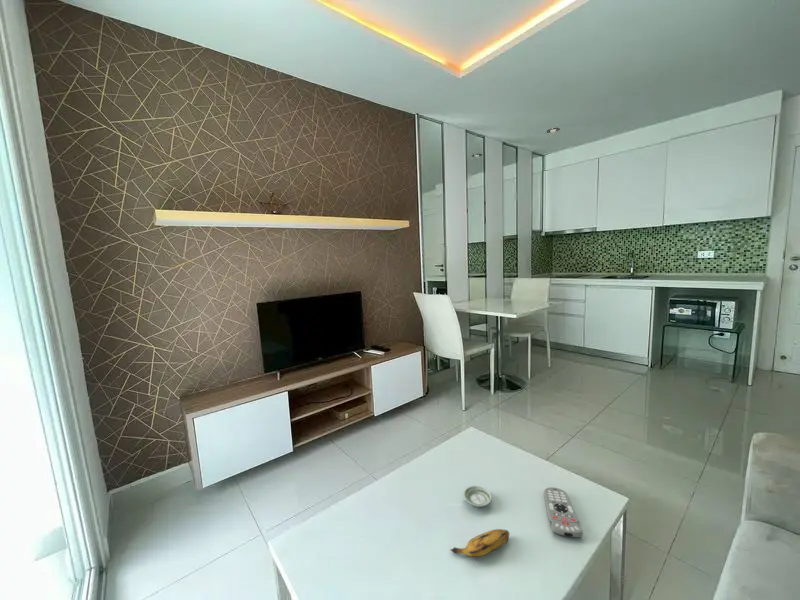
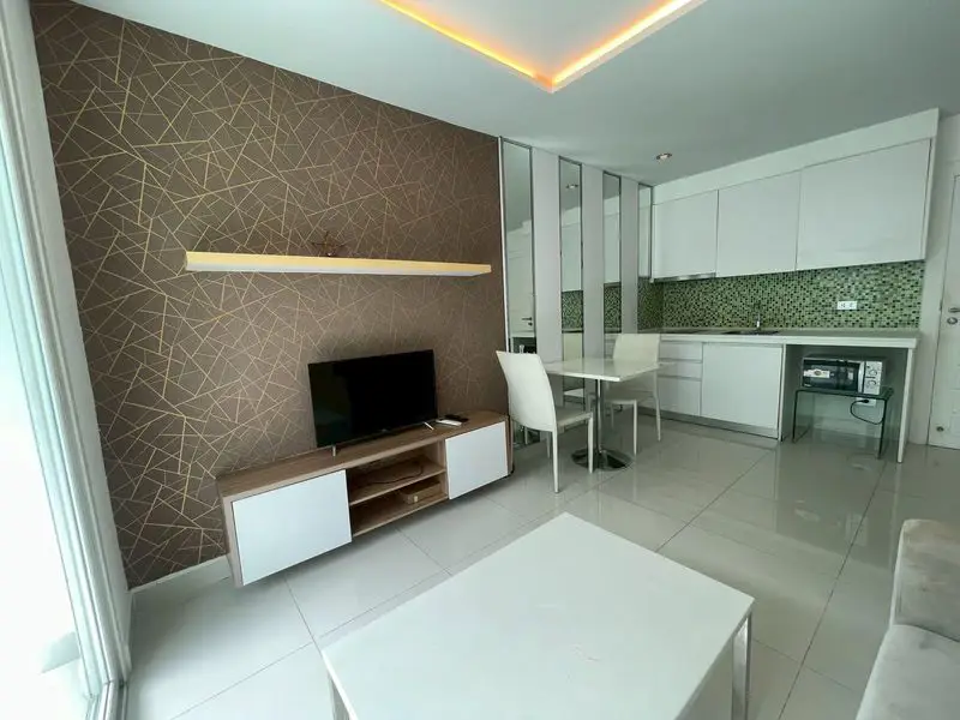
- remote control [543,486,584,539]
- banana [449,528,511,558]
- saucer [462,485,493,508]
